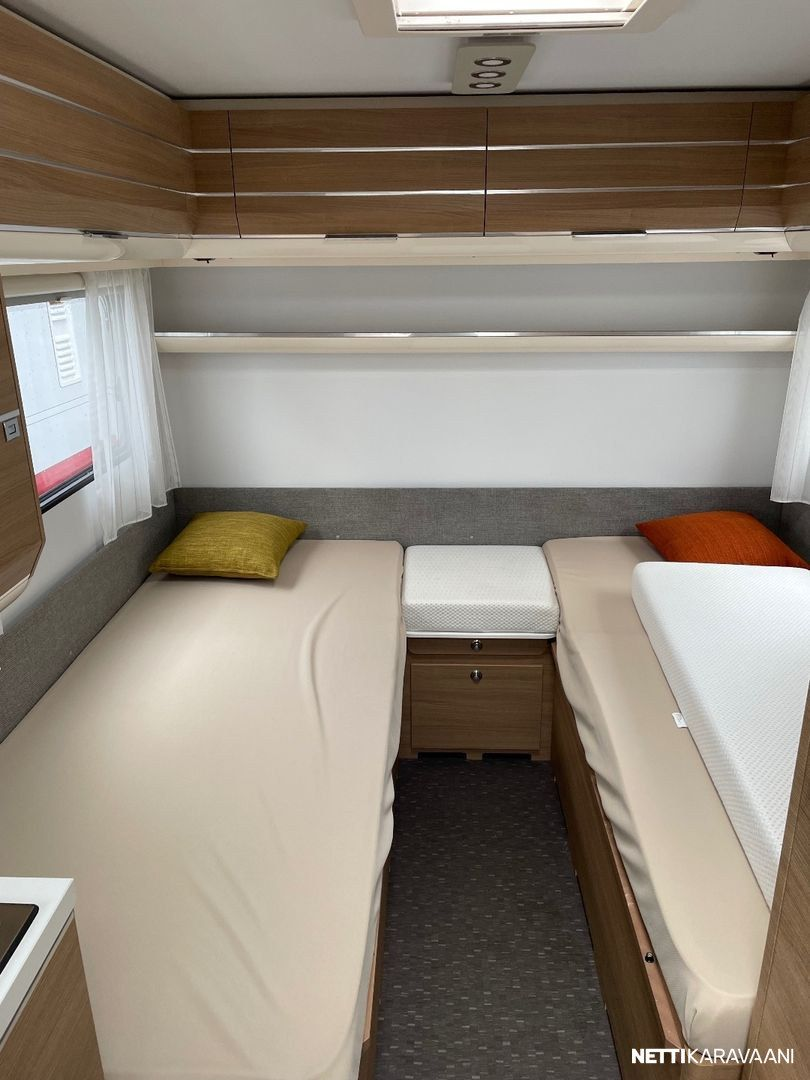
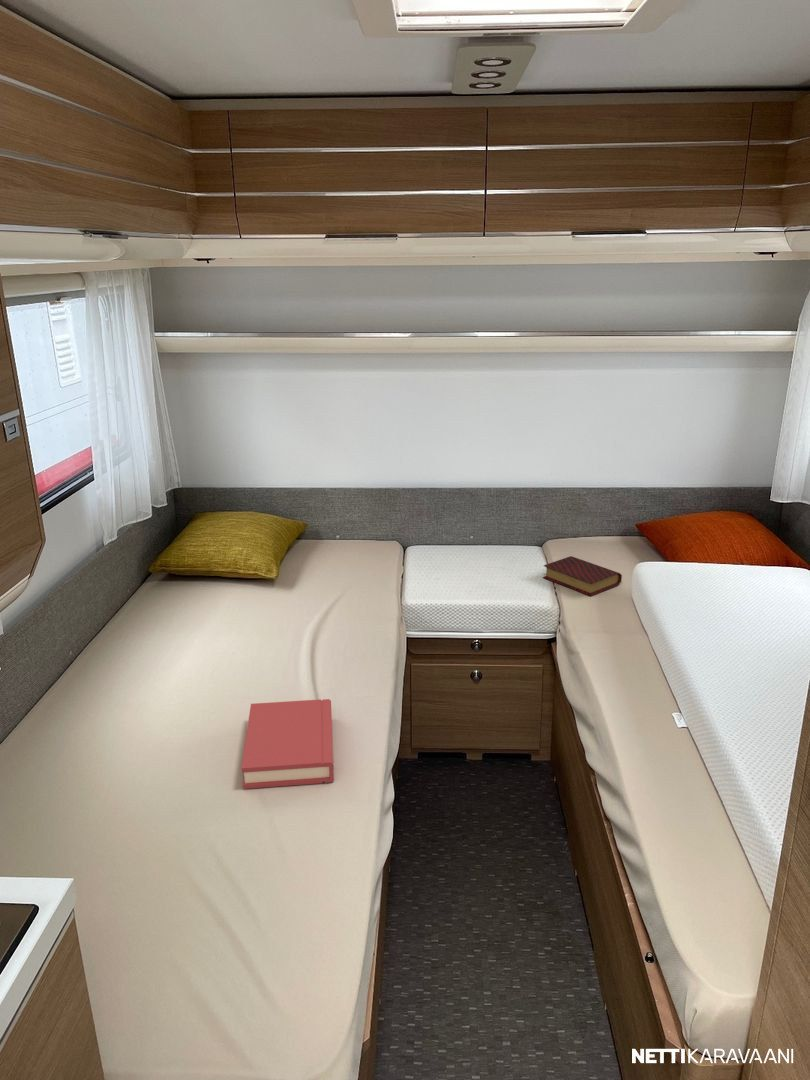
+ hardback book [240,698,335,790]
+ book [542,555,623,597]
